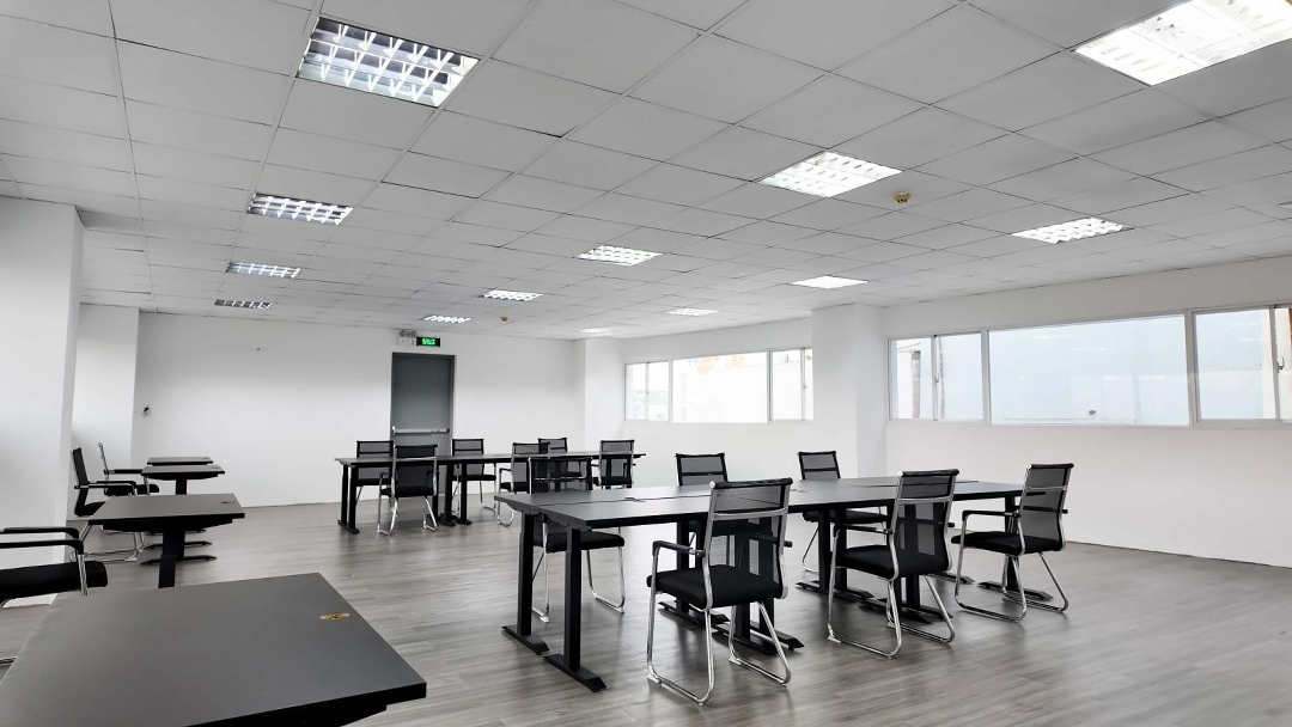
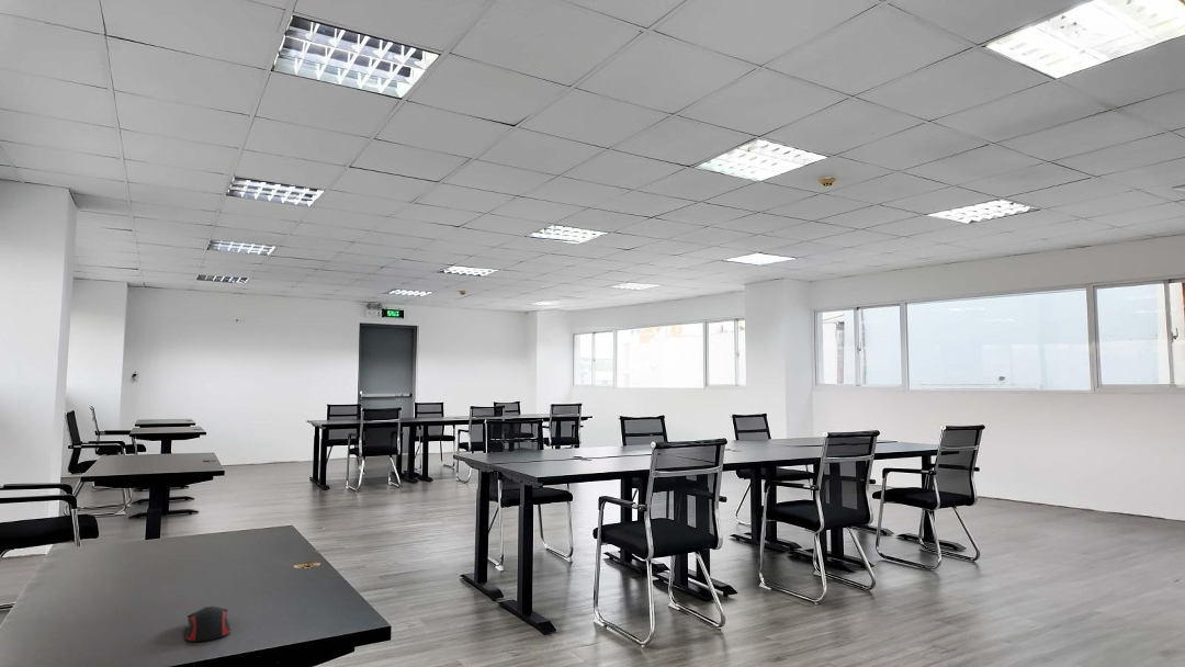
+ computer mouse [184,604,232,643]
